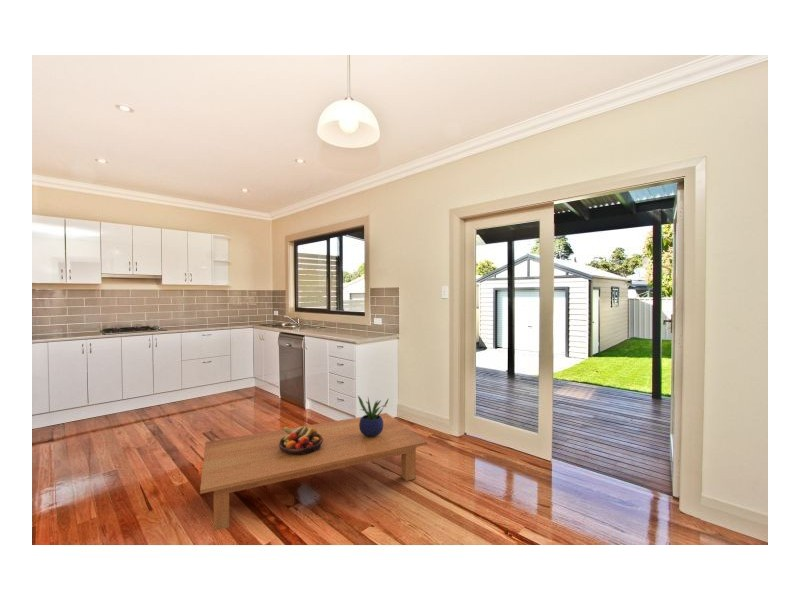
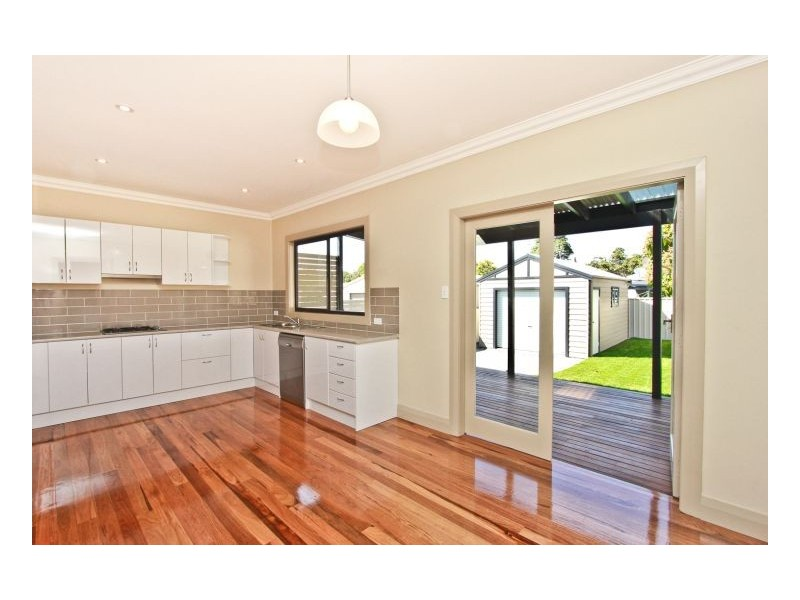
- coffee table [199,412,428,532]
- potted plant [356,394,390,437]
- fruit bowl [279,424,323,455]
